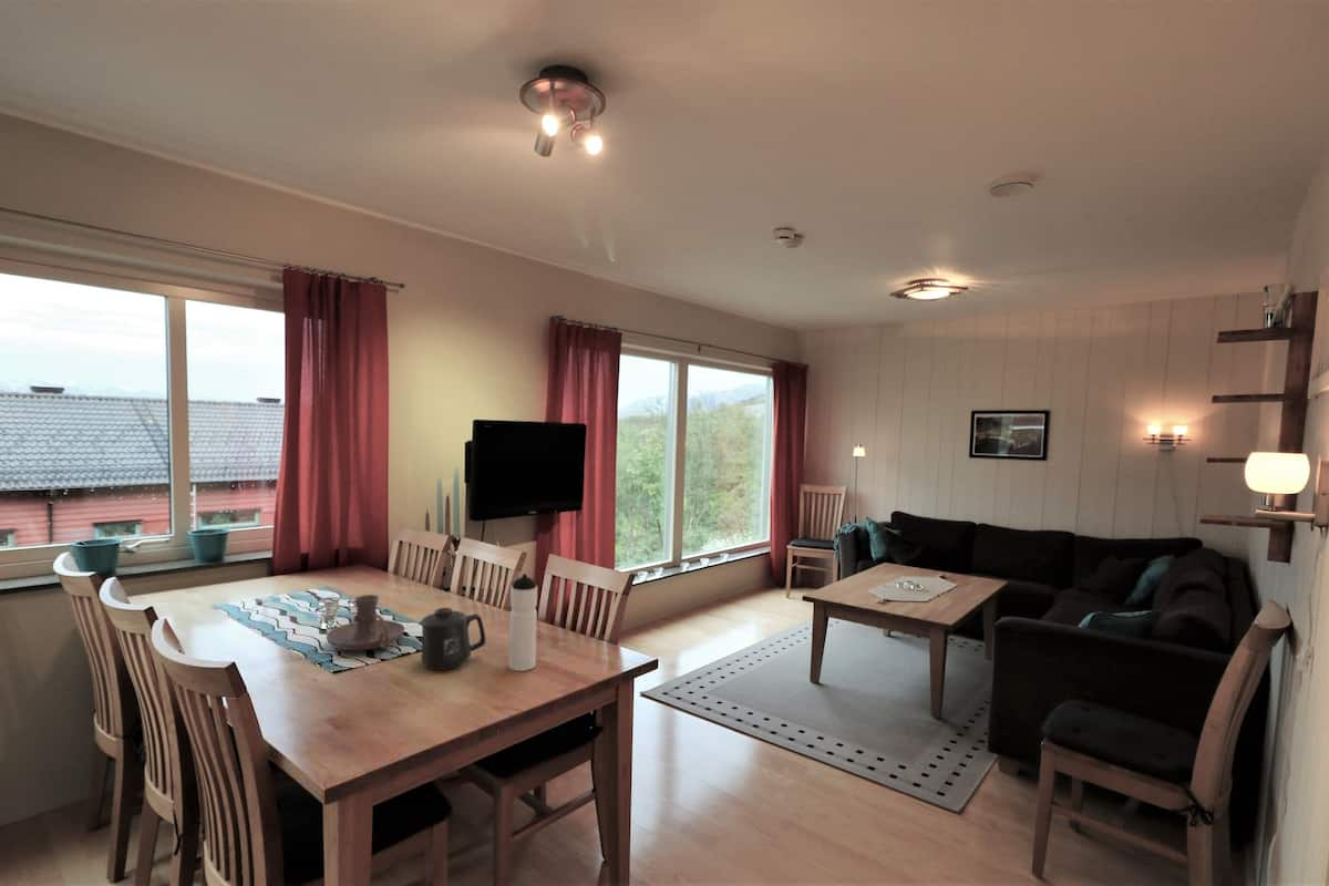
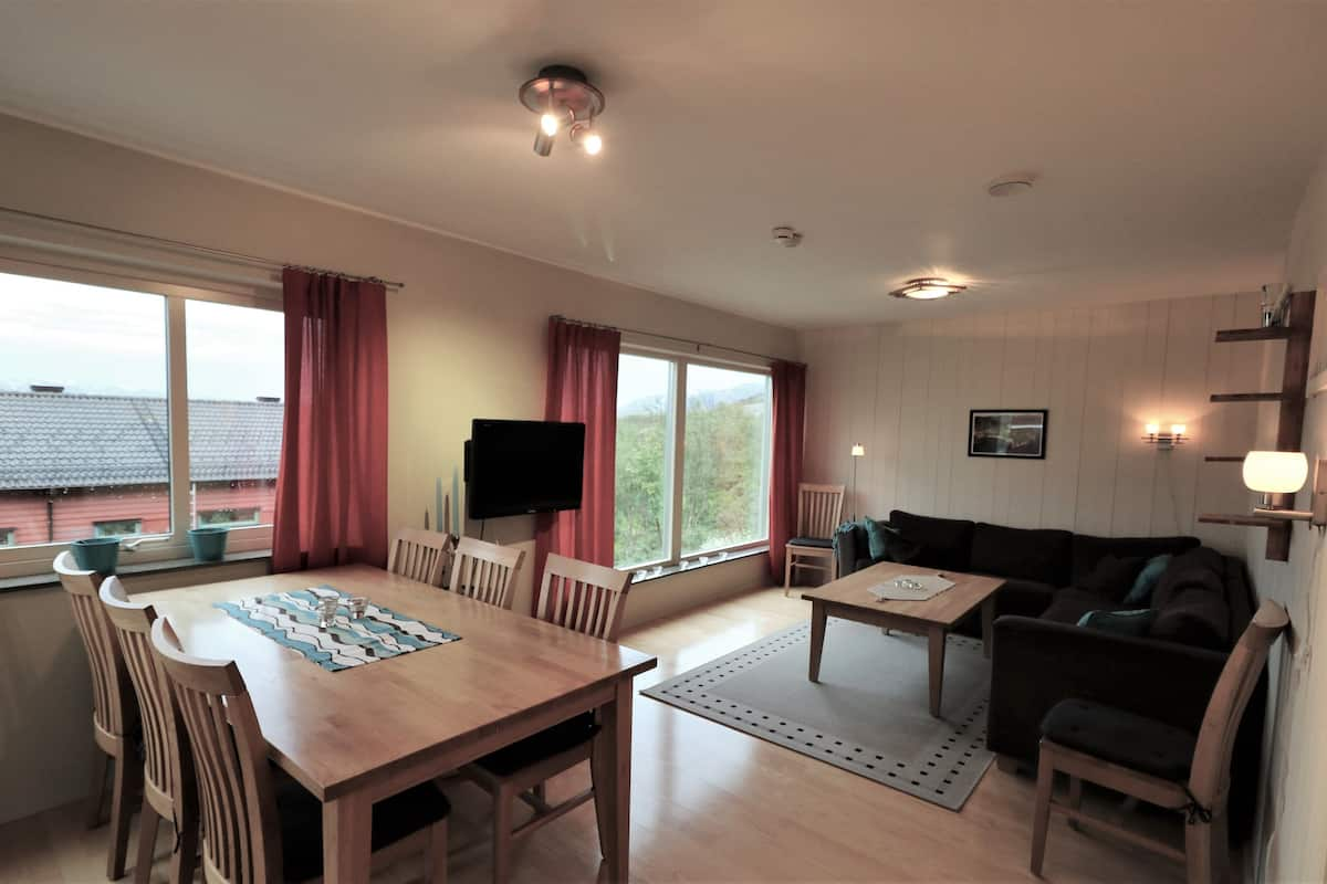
- mug [419,607,486,671]
- candle holder [326,594,405,651]
- water bottle [508,573,538,672]
